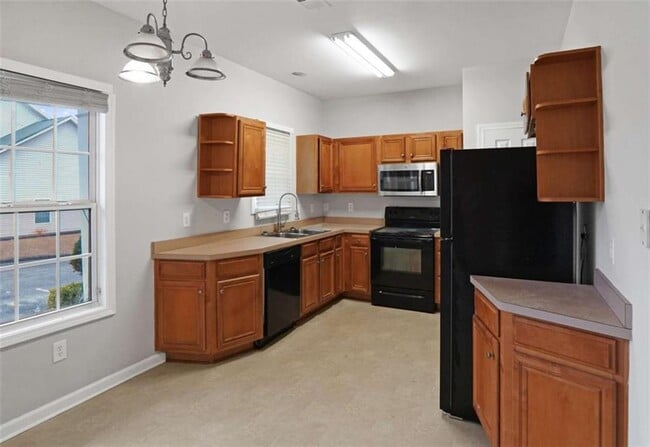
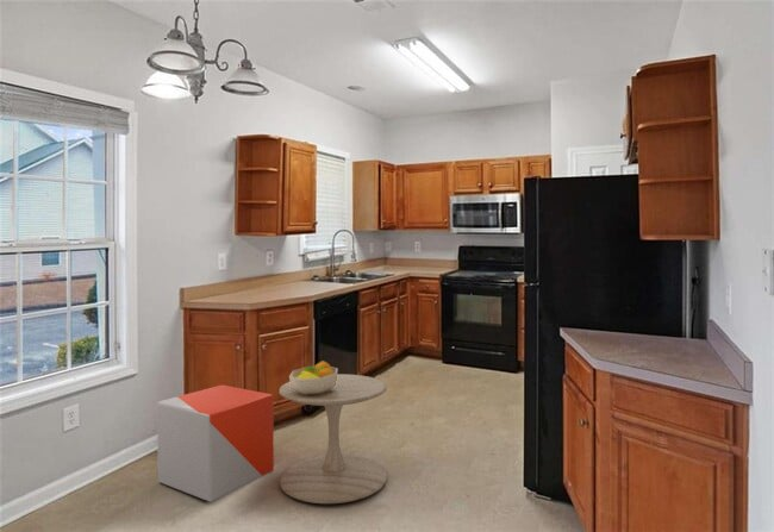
+ side table [279,373,388,505]
+ fruit bowl [288,359,339,395]
+ stool [156,383,275,503]
